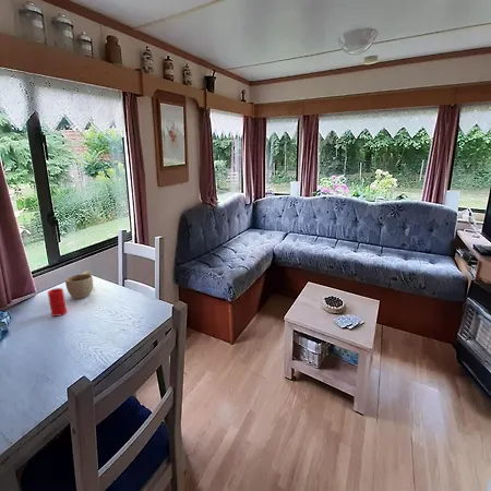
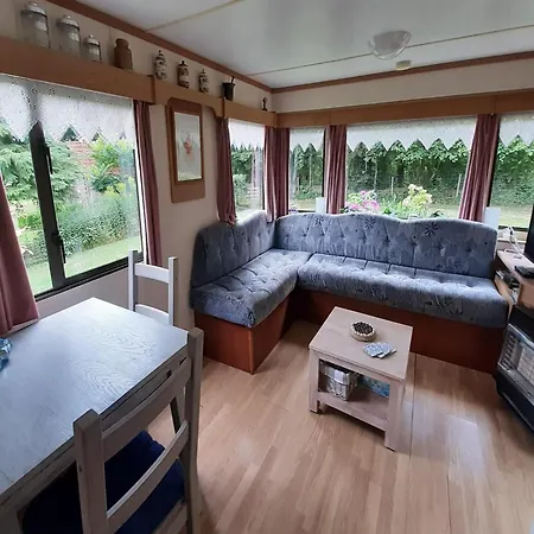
- cup [47,287,68,318]
- cup [64,270,94,299]
